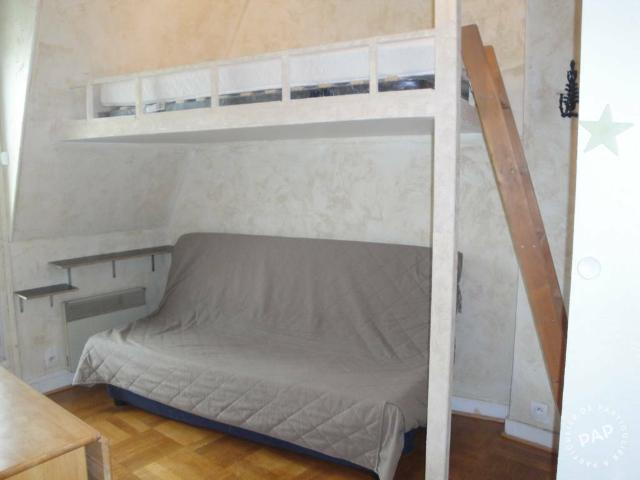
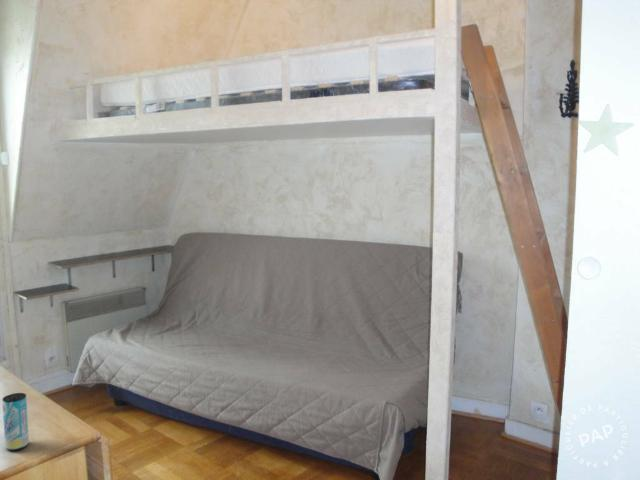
+ beverage can [1,392,30,452]
